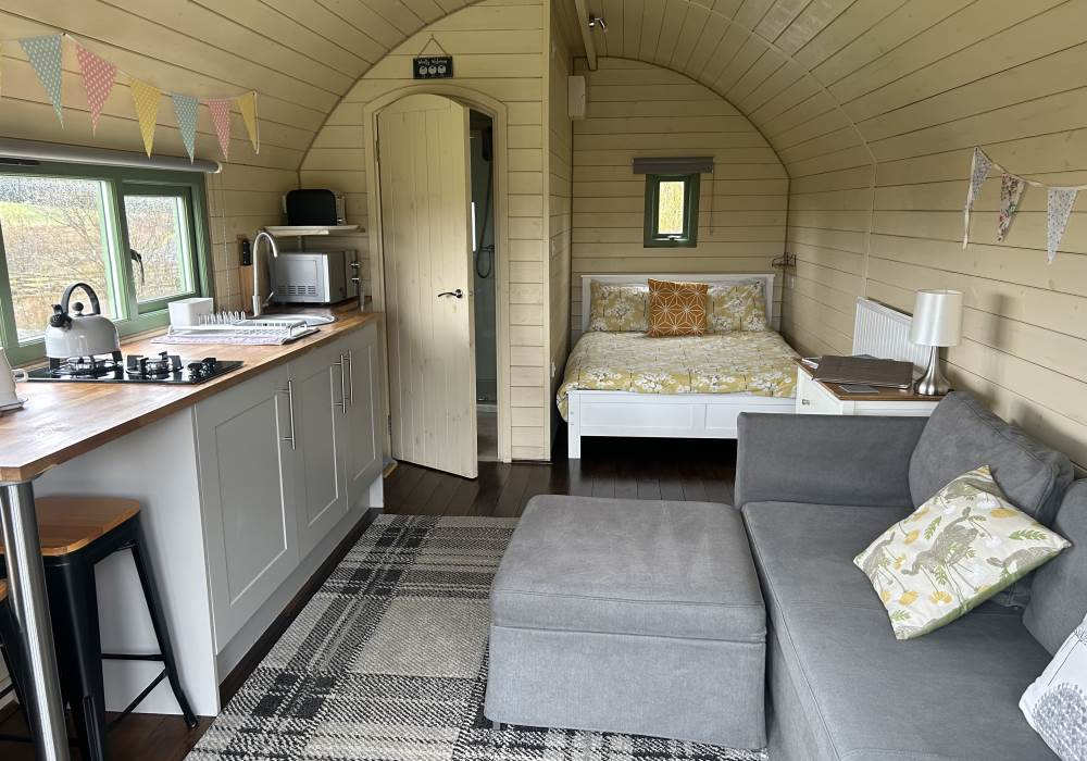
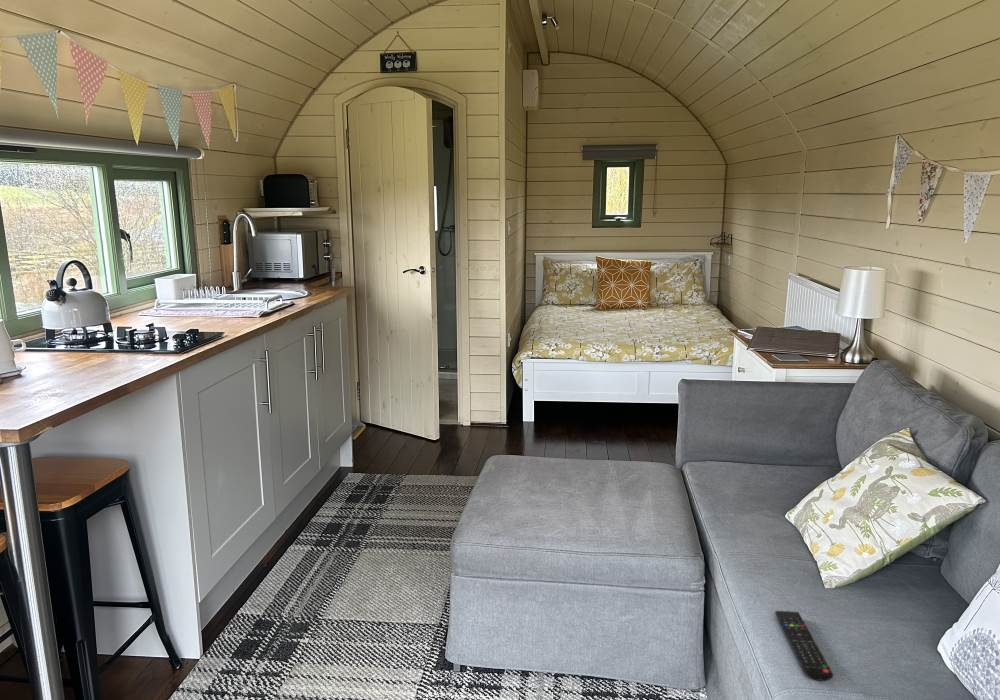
+ remote control [774,610,834,682]
